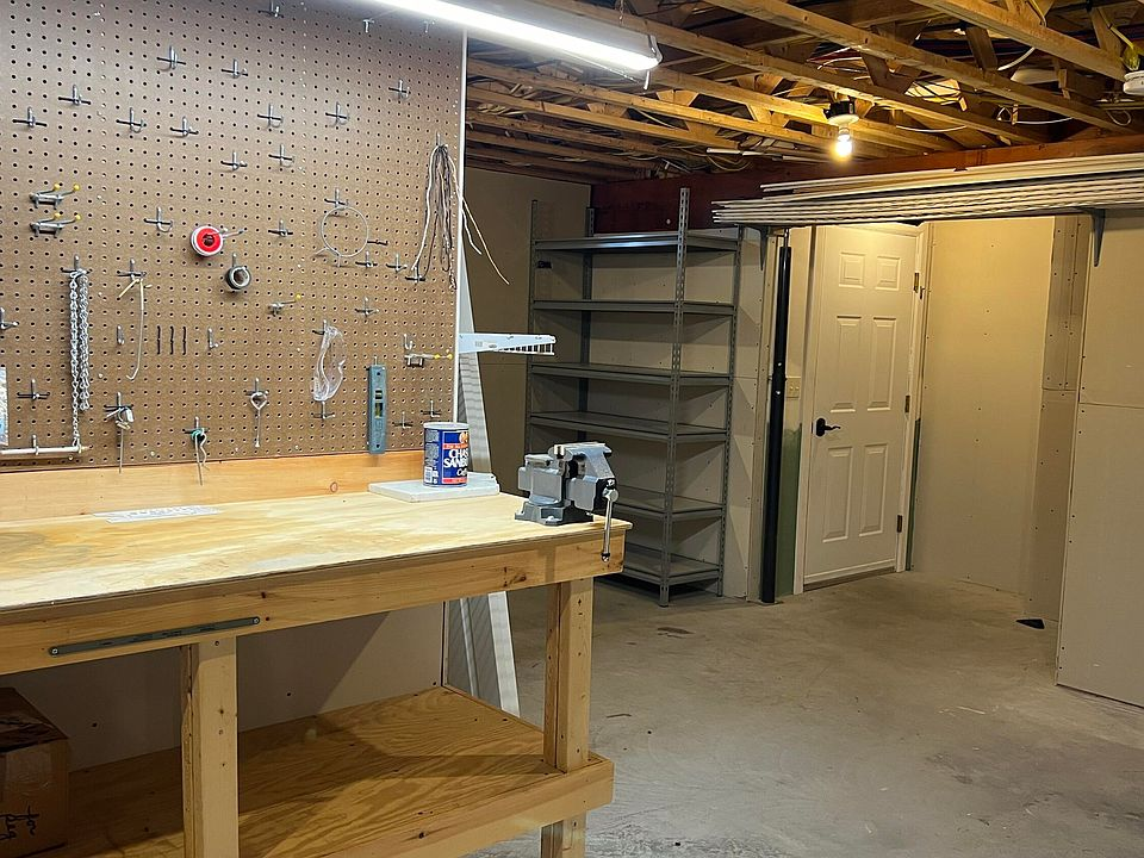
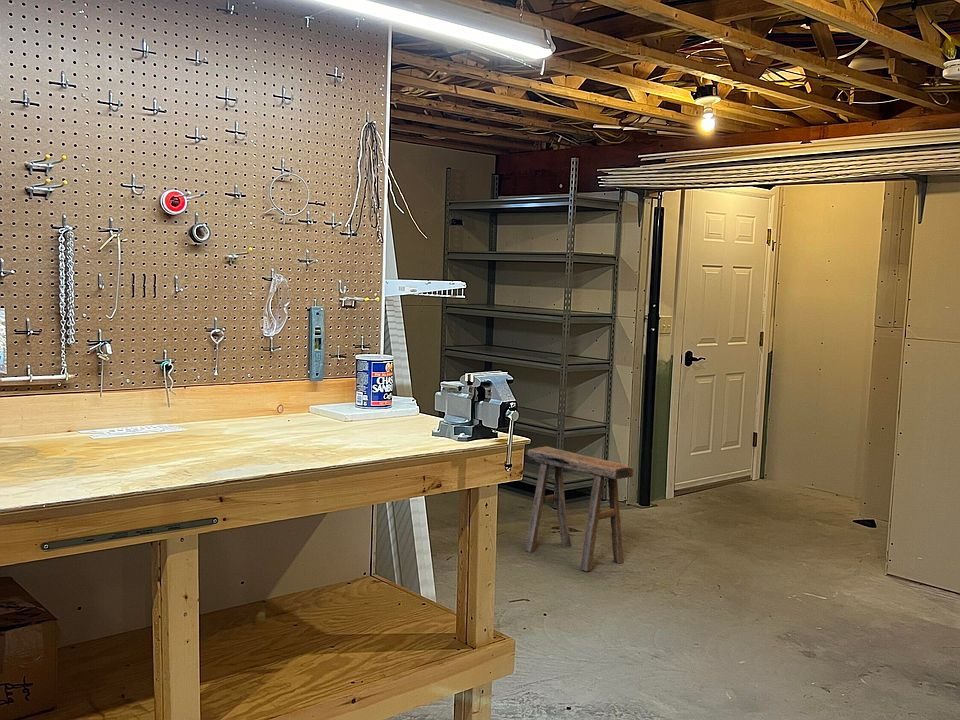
+ stool [524,446,635,572]
